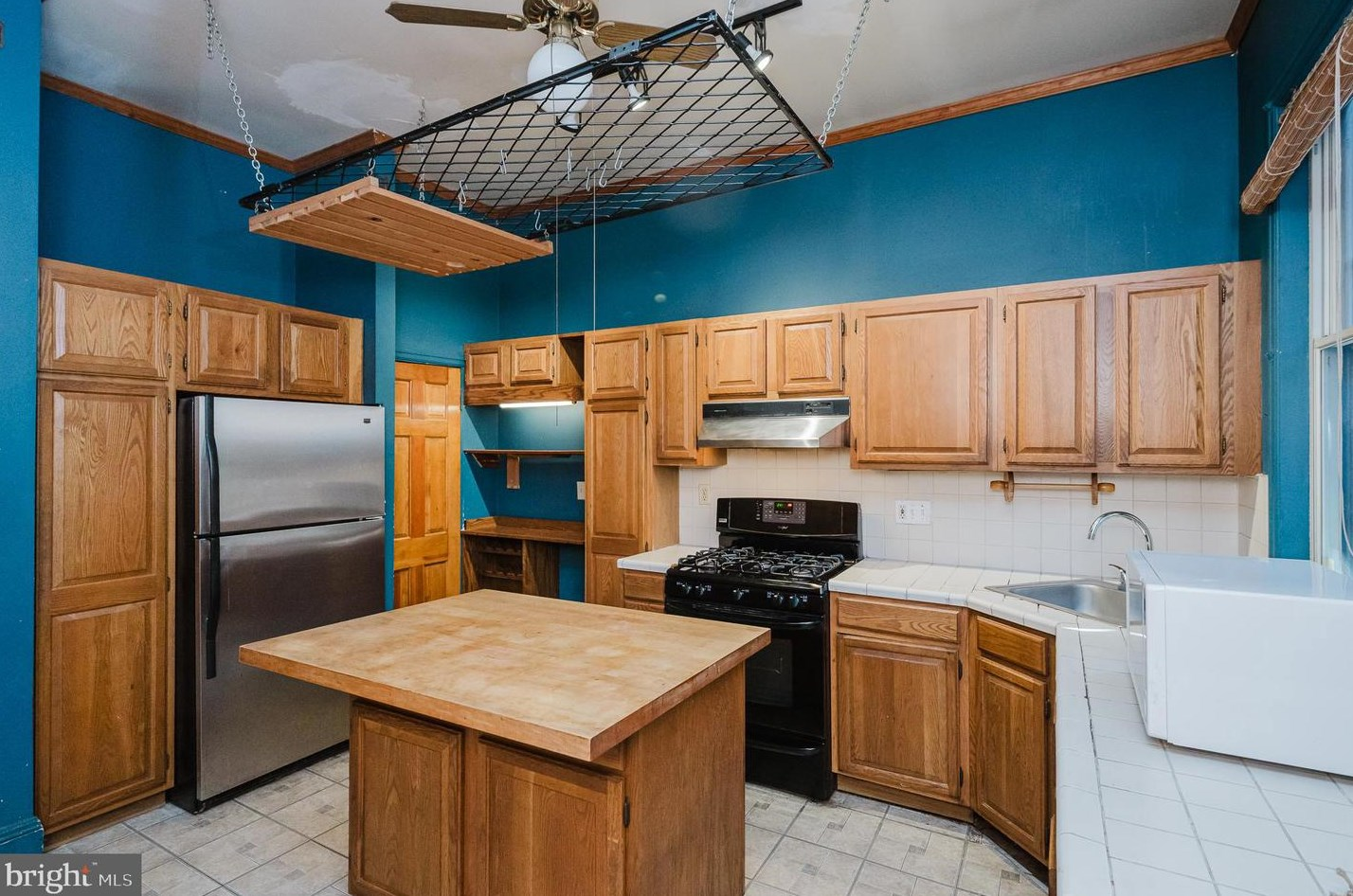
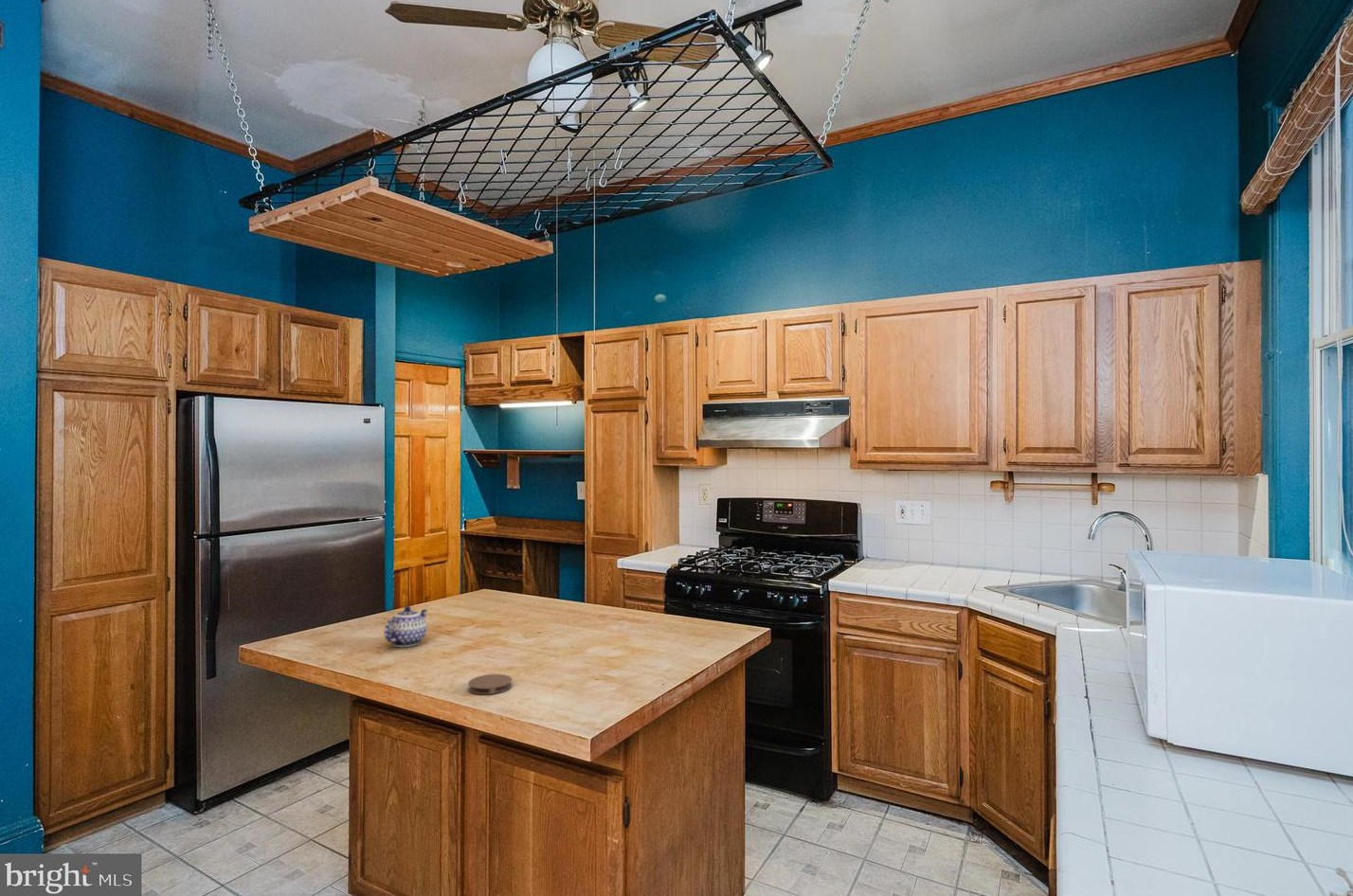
+ teapot [383,605,428,648]
+ coaster [467,673,513,695]
